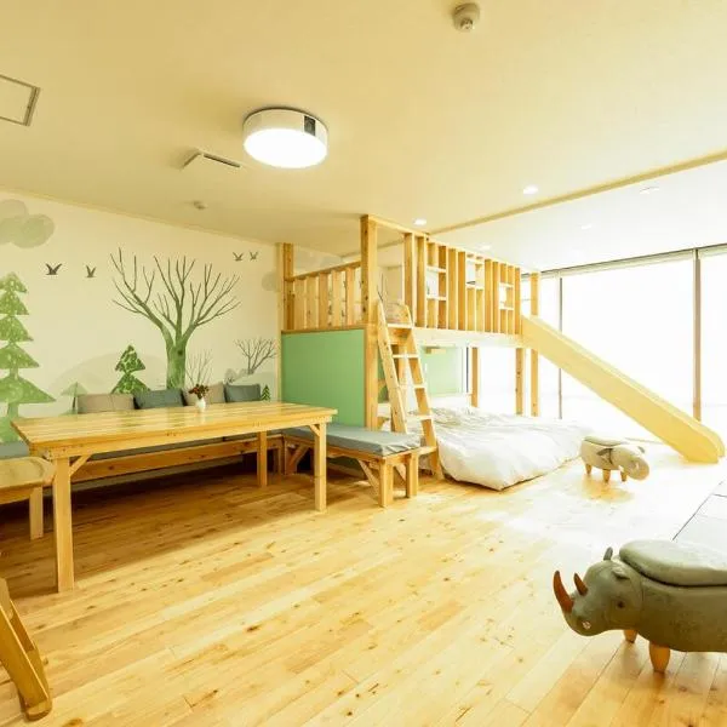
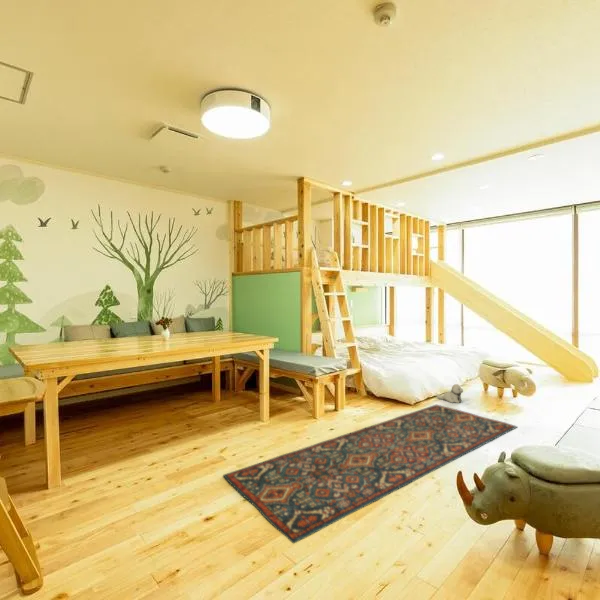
+ plush toy [435,383,464,404]
+ rug [222,404,518,545]
